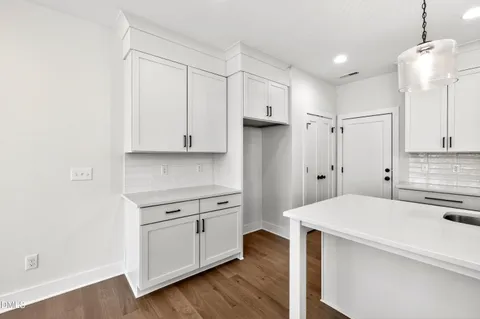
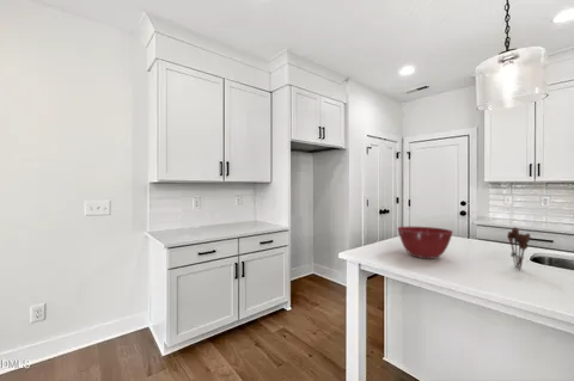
+ mixing bowl [396,226,454,259]
+ utensil holder [507,226,532,271]
